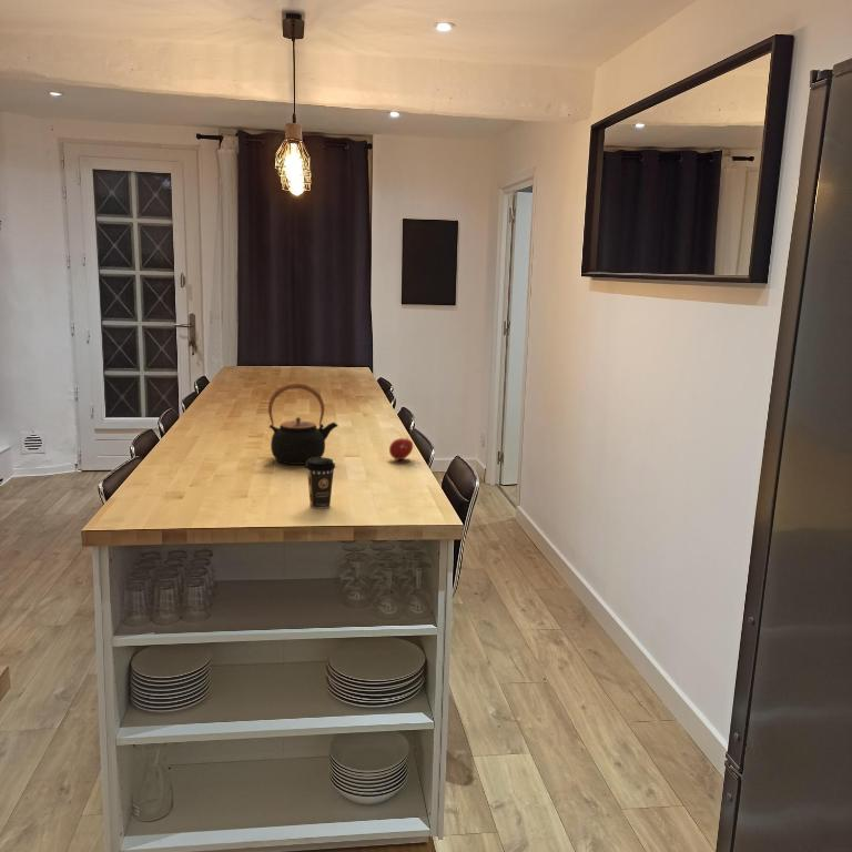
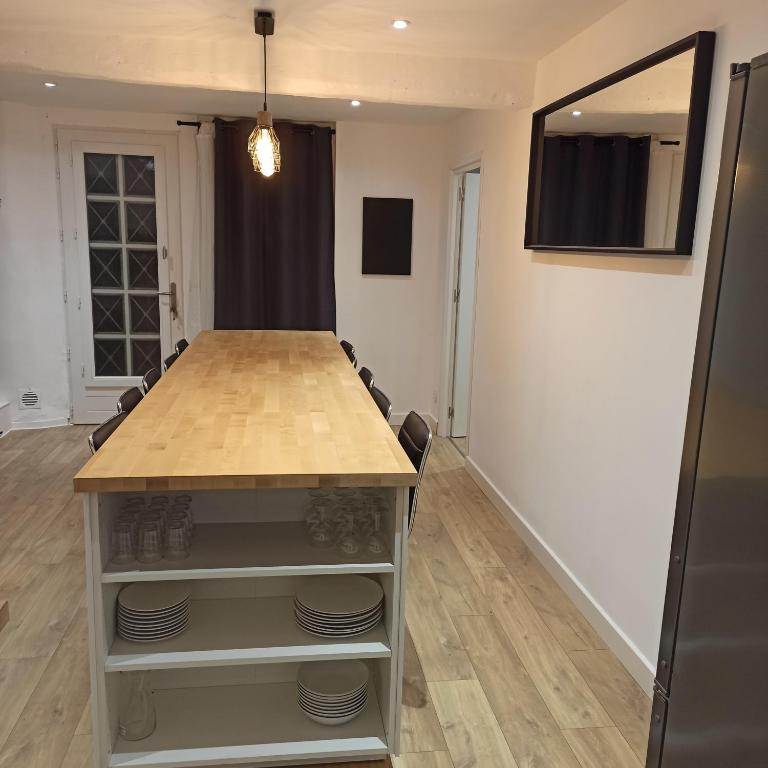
- fruit [388,436,414,460]
- teapot [267,382,339,466]
- coffee cup [304,456,336,509]
